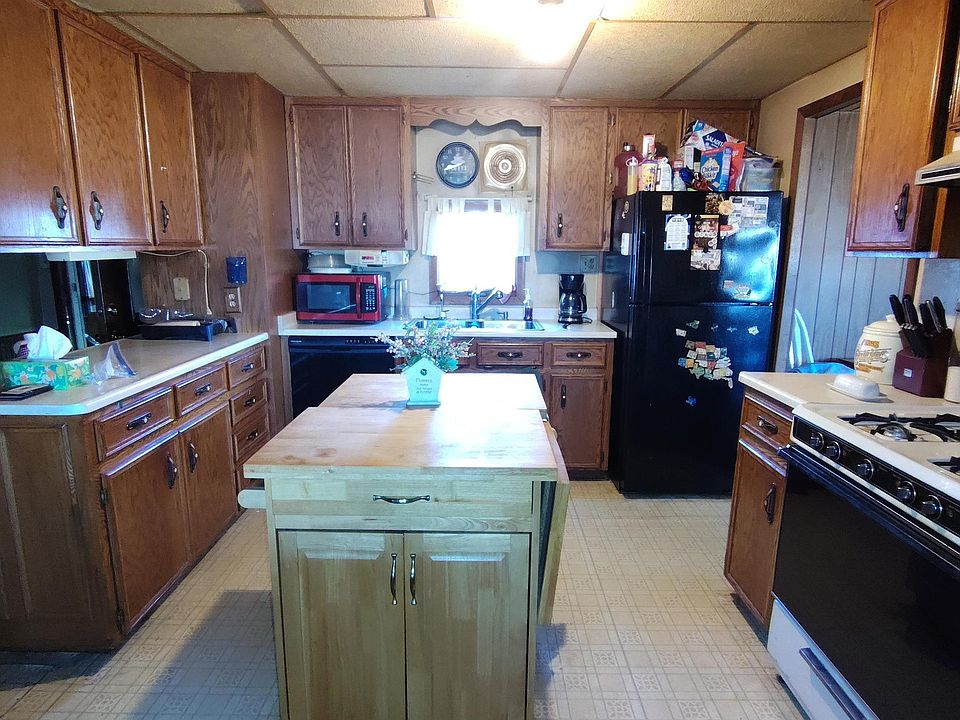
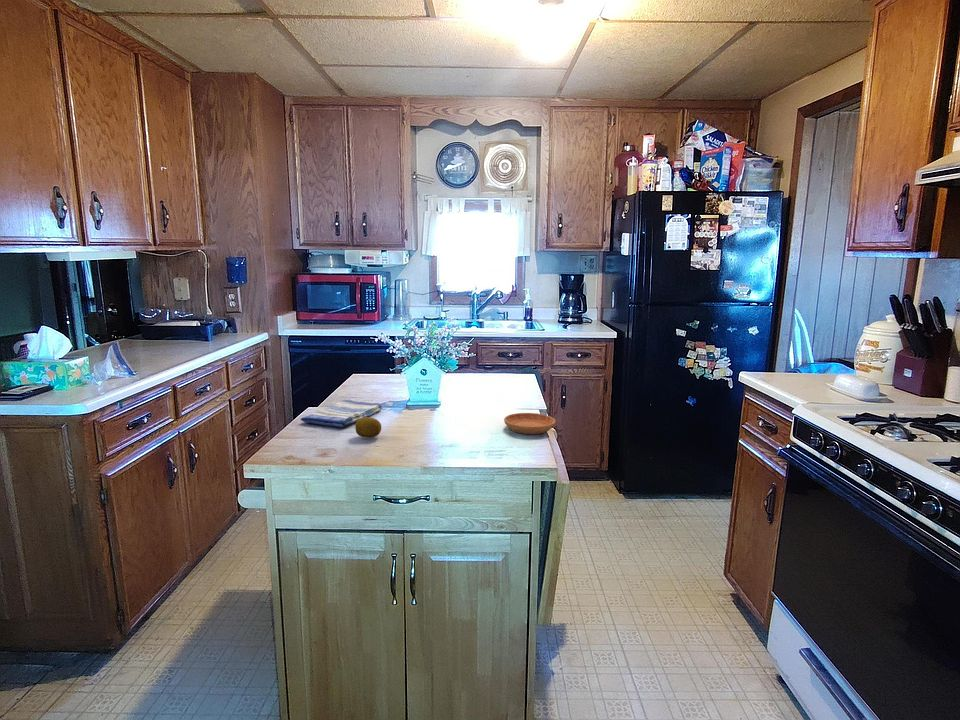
+ fruit [354,416,382,439]
+ dish towel [300,399,384,428]
+ saucer [503,412,556,435]
